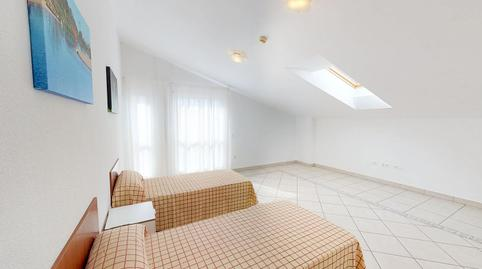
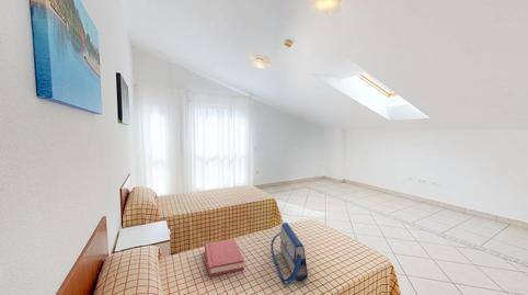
+ handbag [269,222,309,286]
+ hardback book [204,238,245,277]
